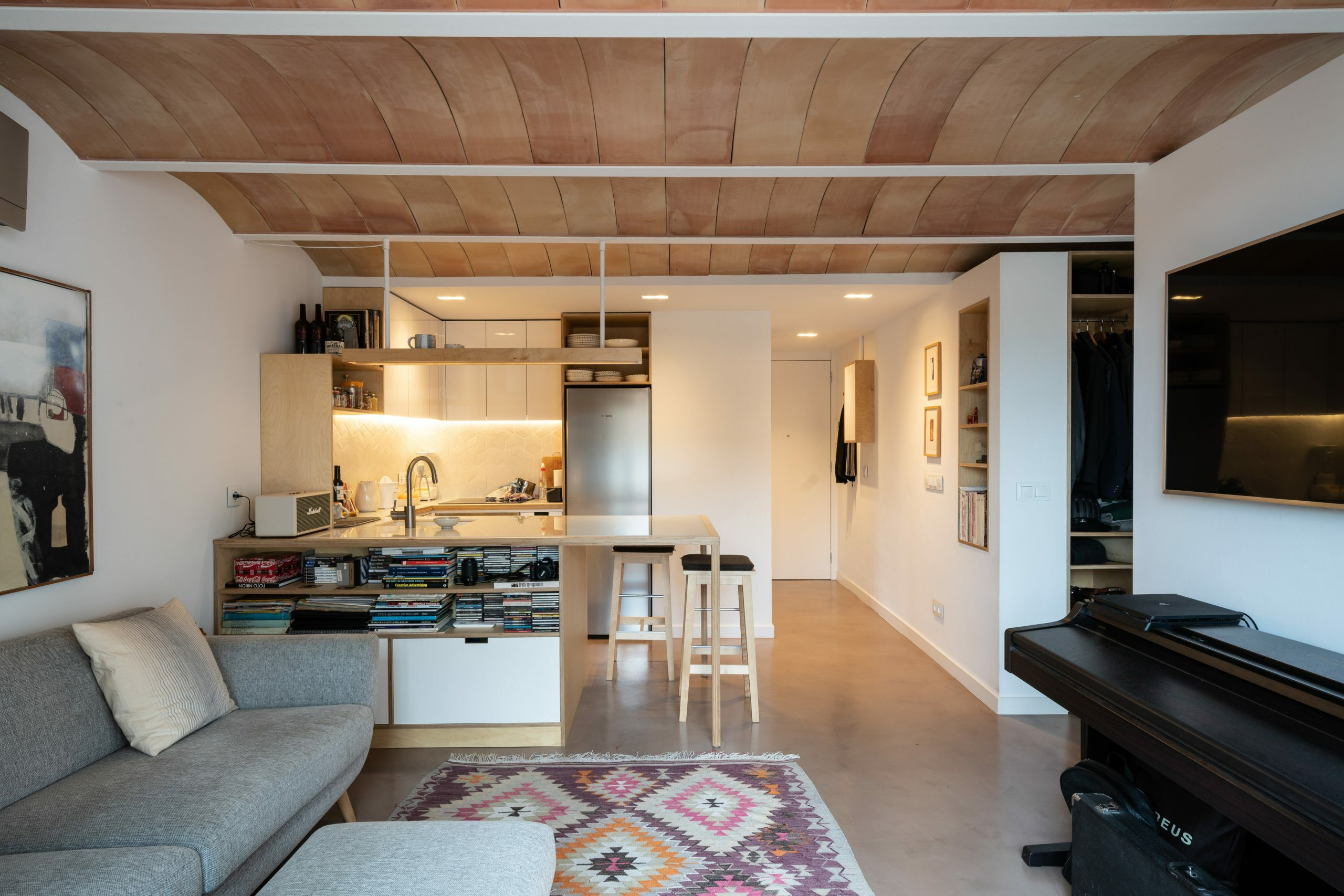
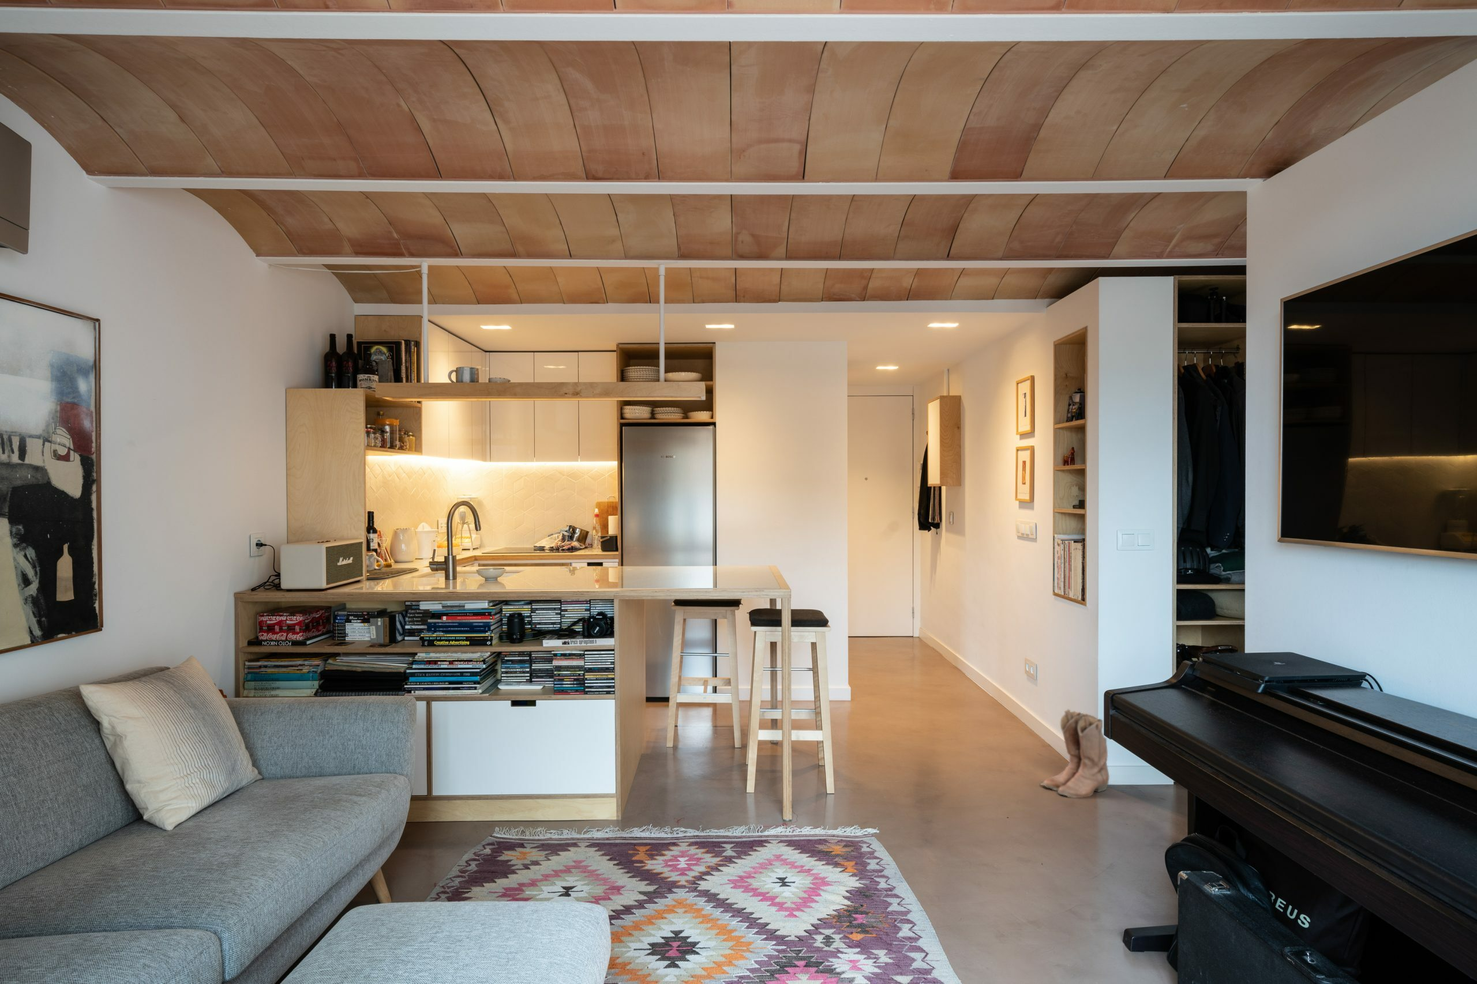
+ boots [1041,708,1110,798]
